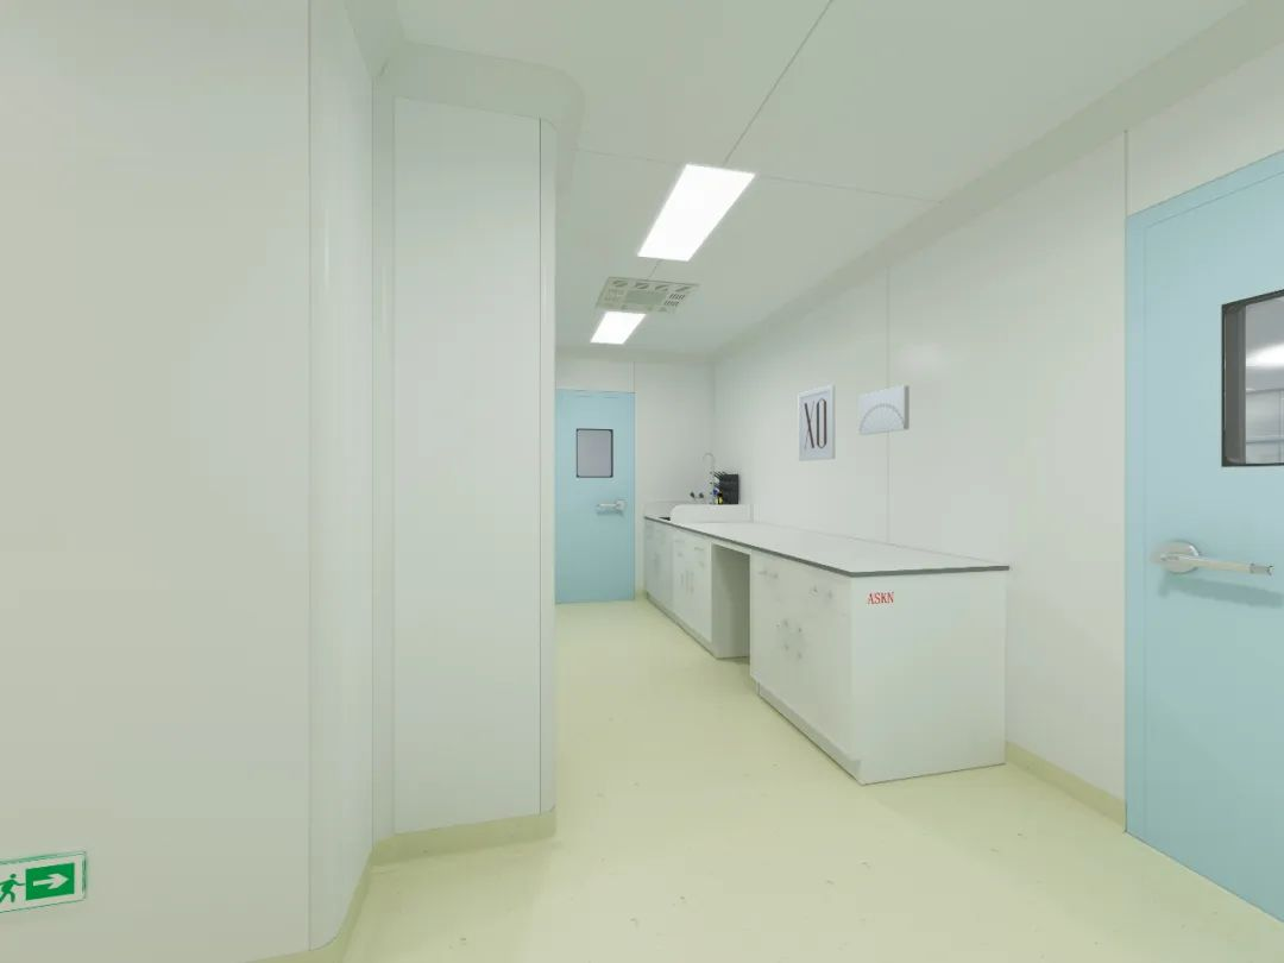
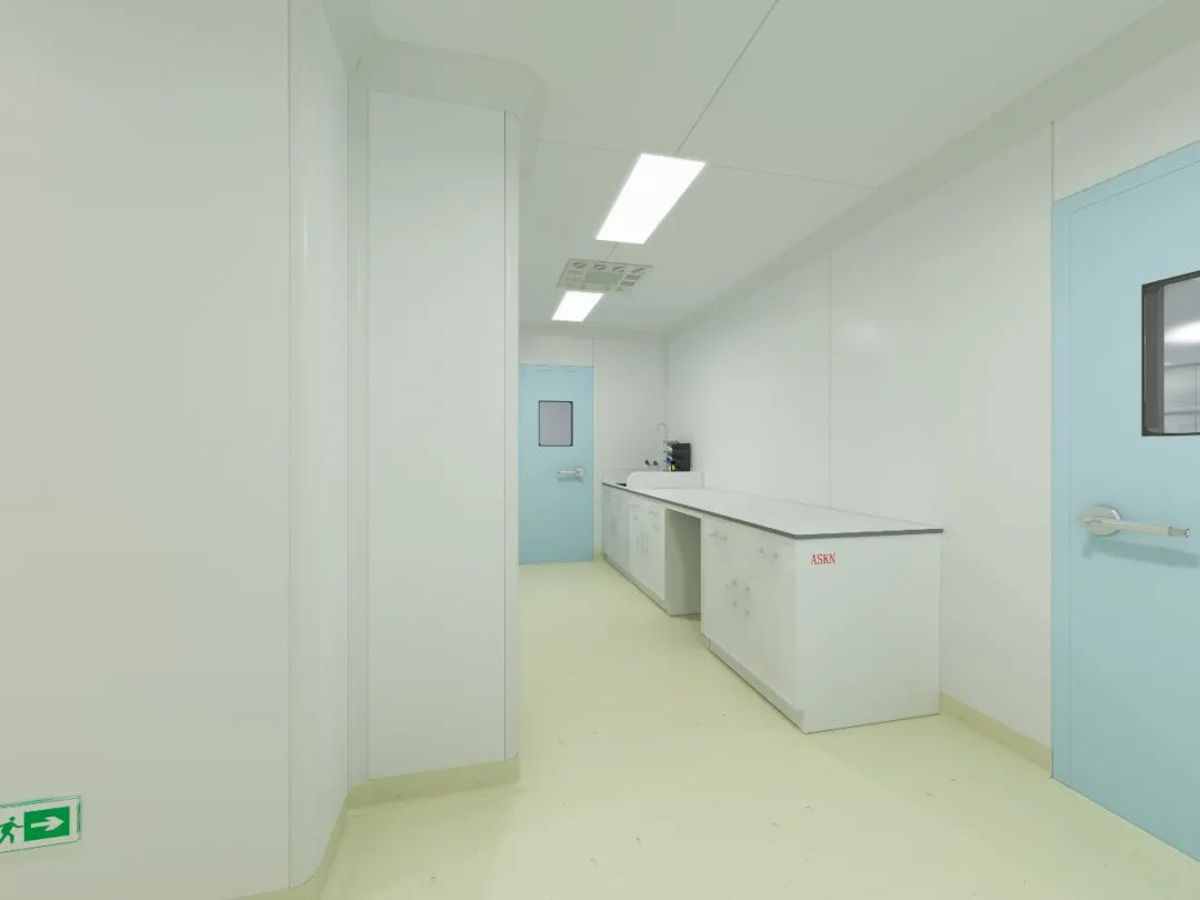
- wall art [798,383,836,462]
- wall art [858,384,911,436]
